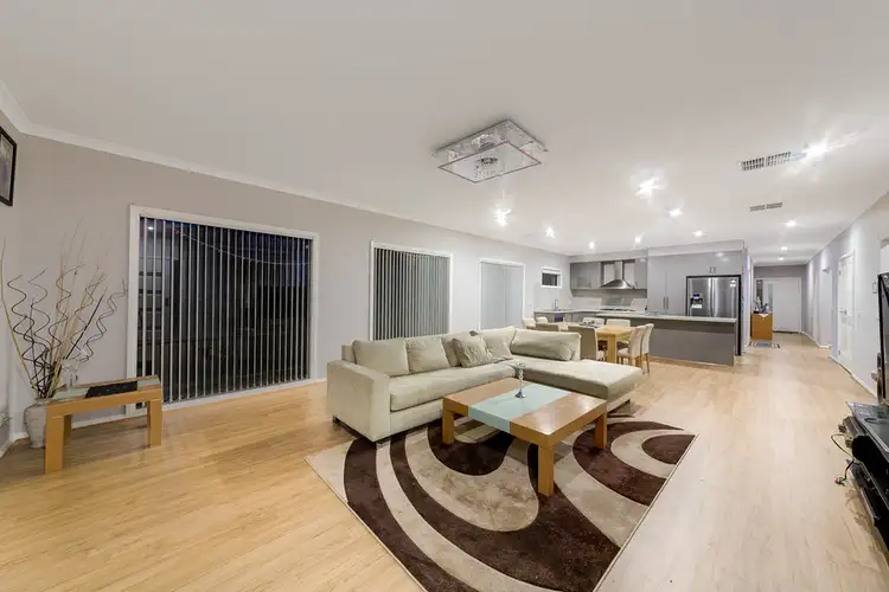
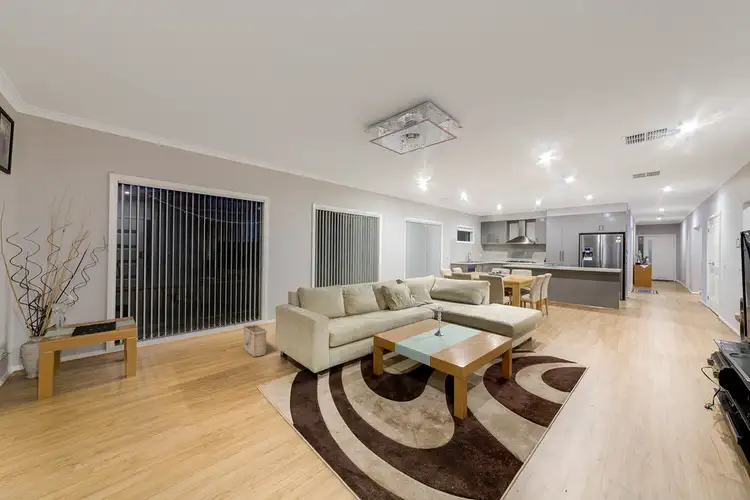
+ basket [242,323,268,358]
